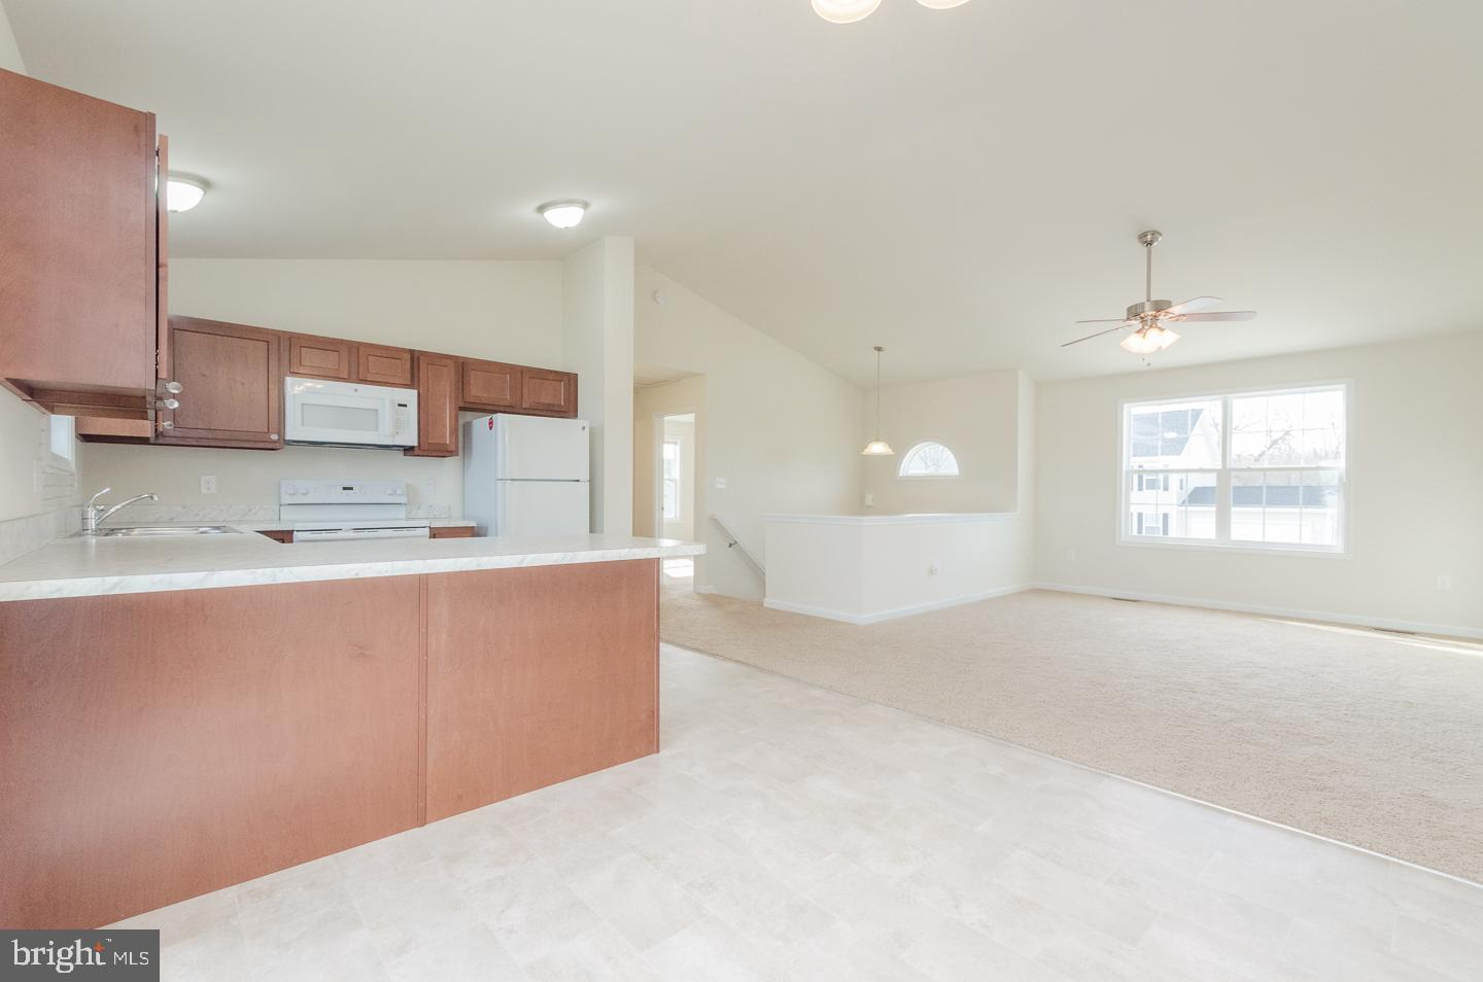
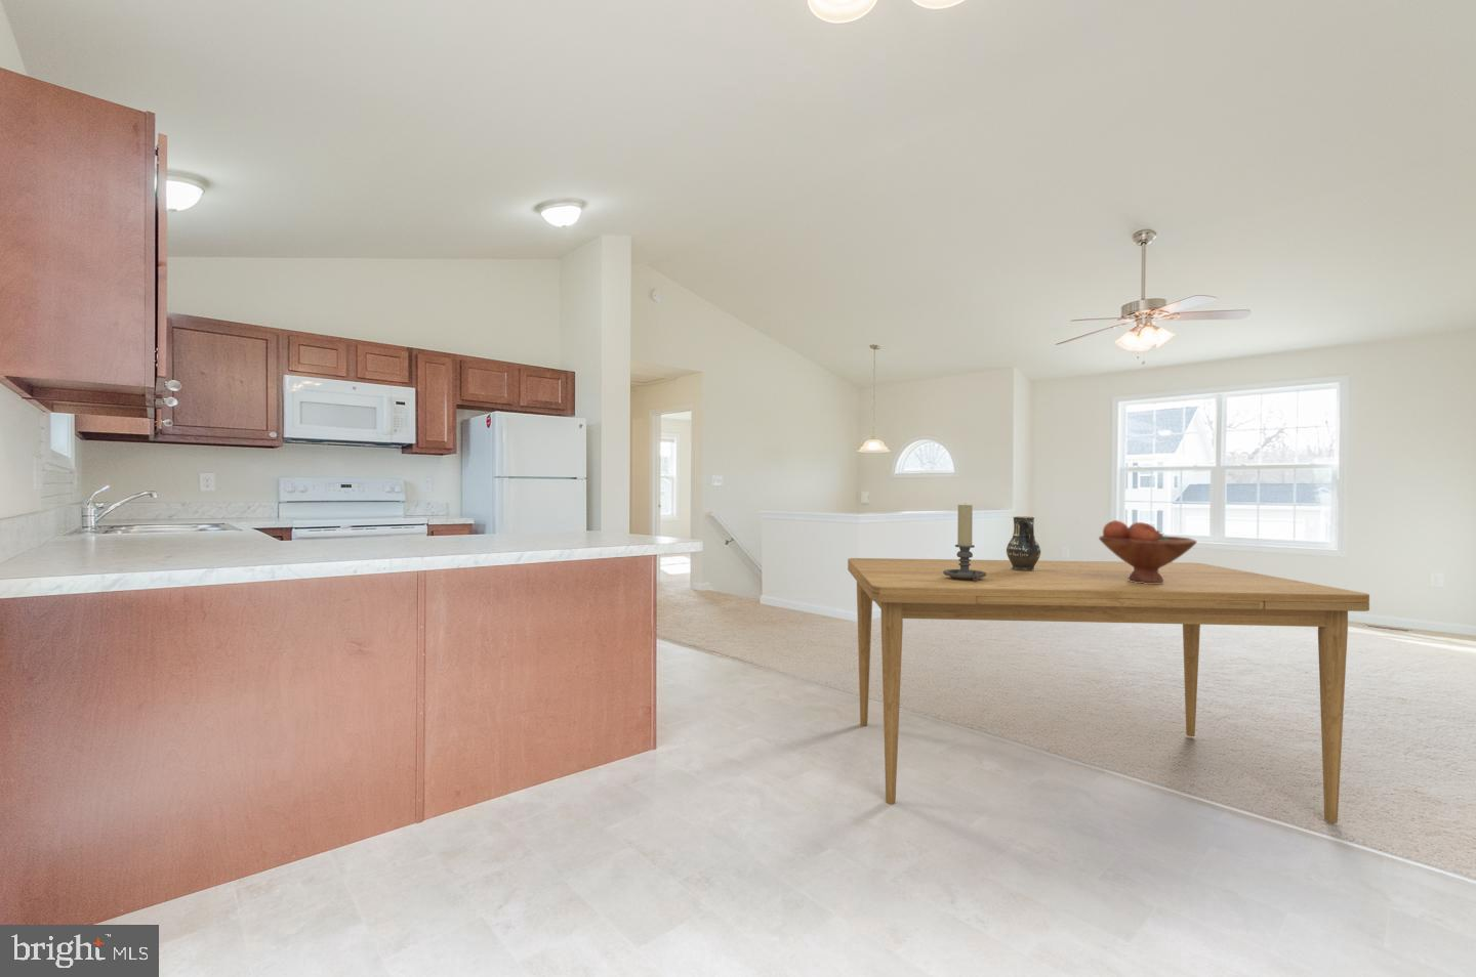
+ candle holder [943,502,986,581]
+ vase [1006,515,1042,571]
+ fruit bowl [1097,519,1198,583]
+ dining table [847,557,1370,824]
